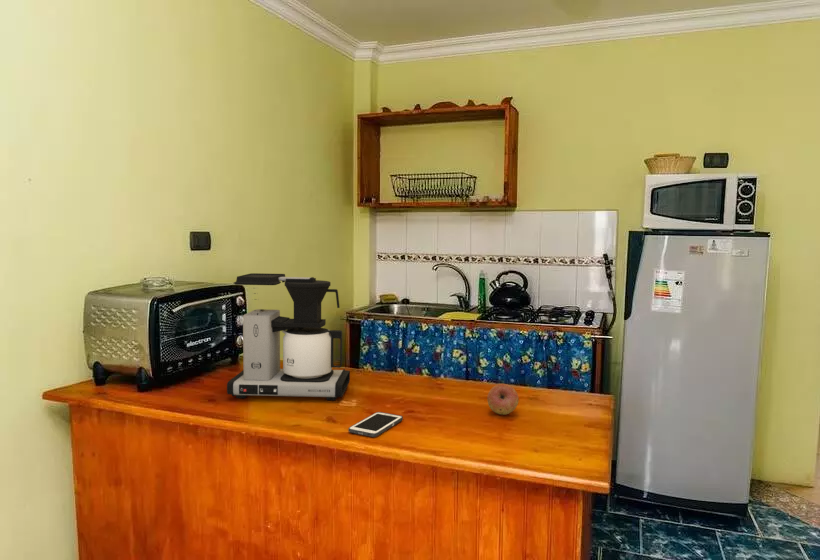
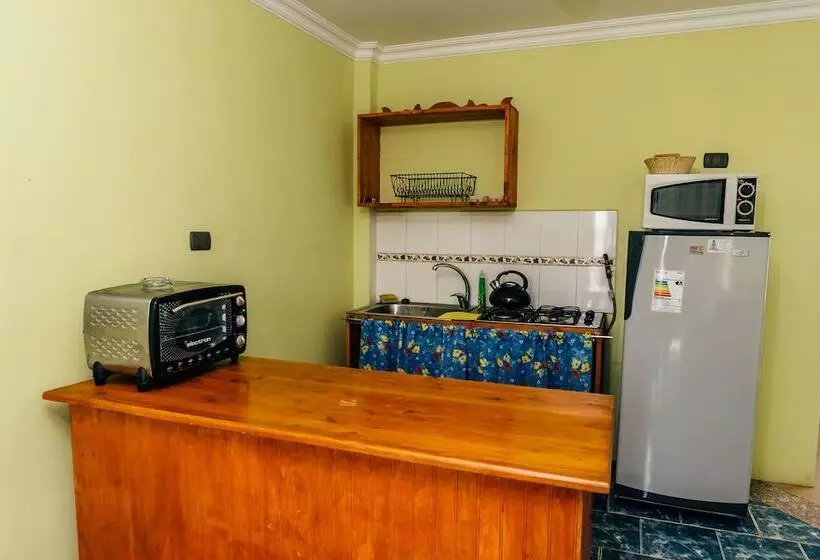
- fruit [487,383,519,416]
- coffee maker [226,272,351,401]
- cell phone [347,411,404,438]
